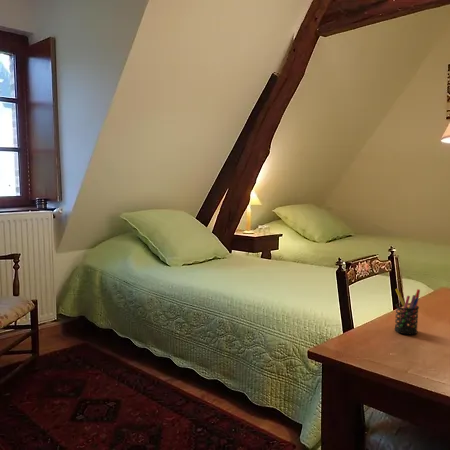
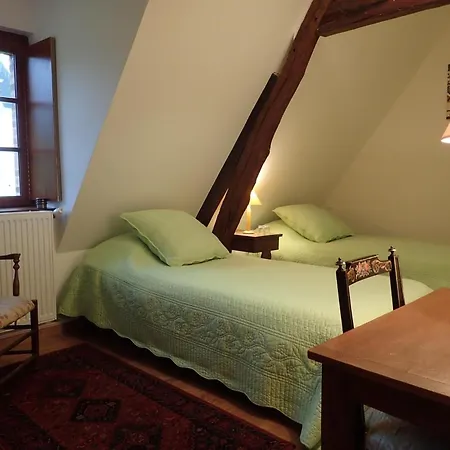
- pen holder [393,288,421,336]
